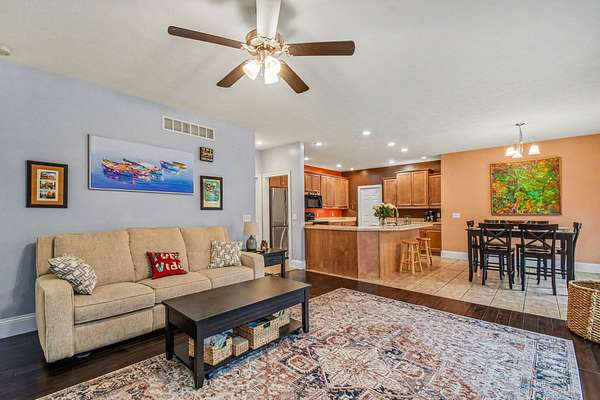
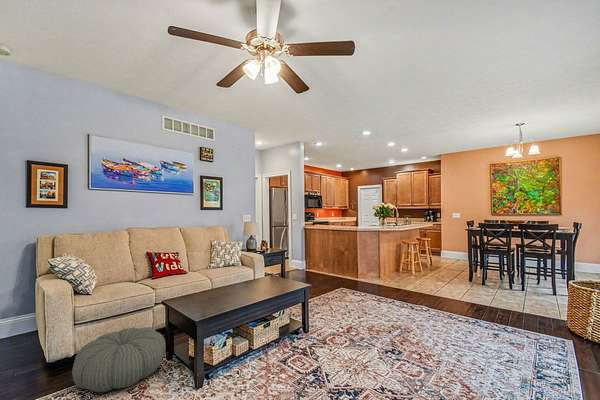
+ pouf [71,326,167,393]
